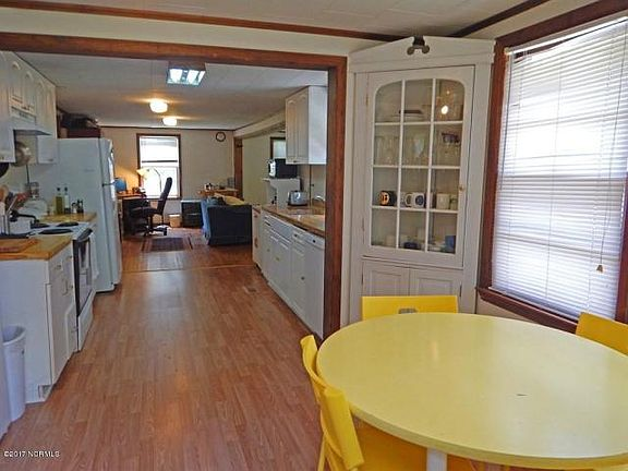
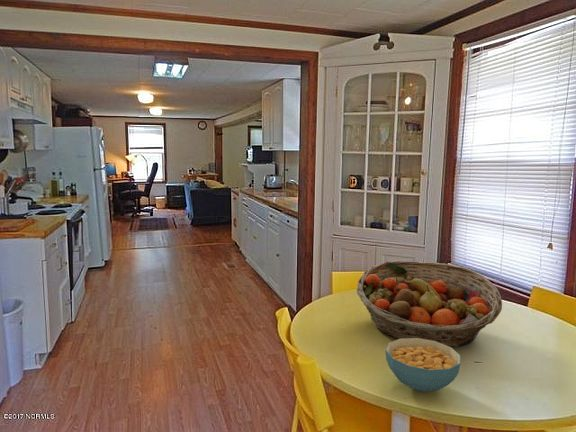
+ fruit basket [356,260,503,348]
+ cereal bowl [384,338,462,393]
